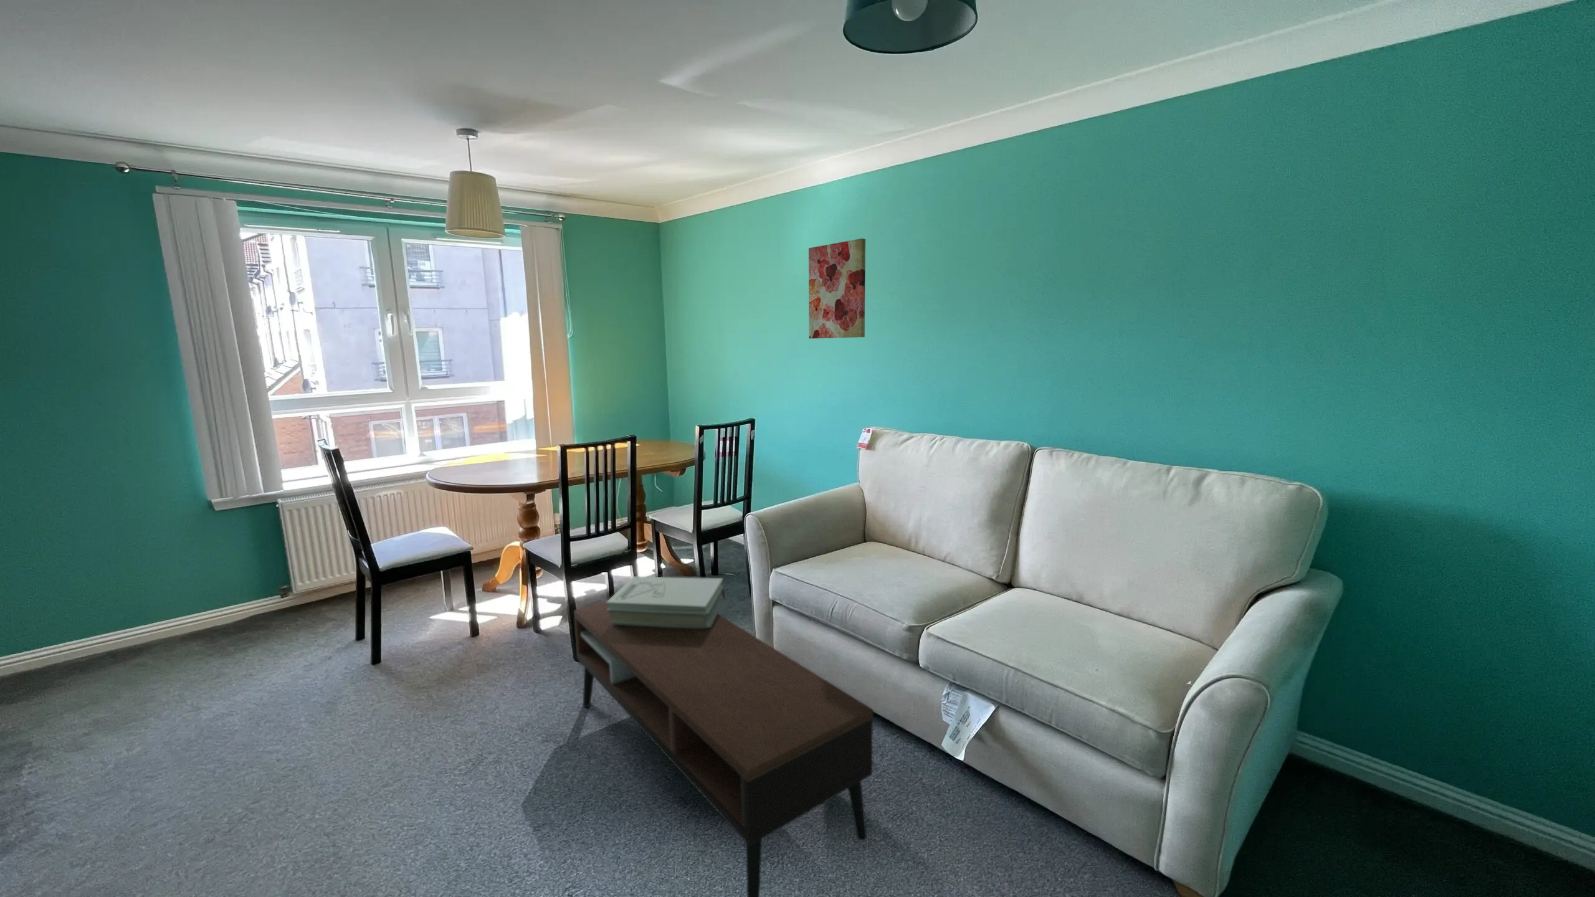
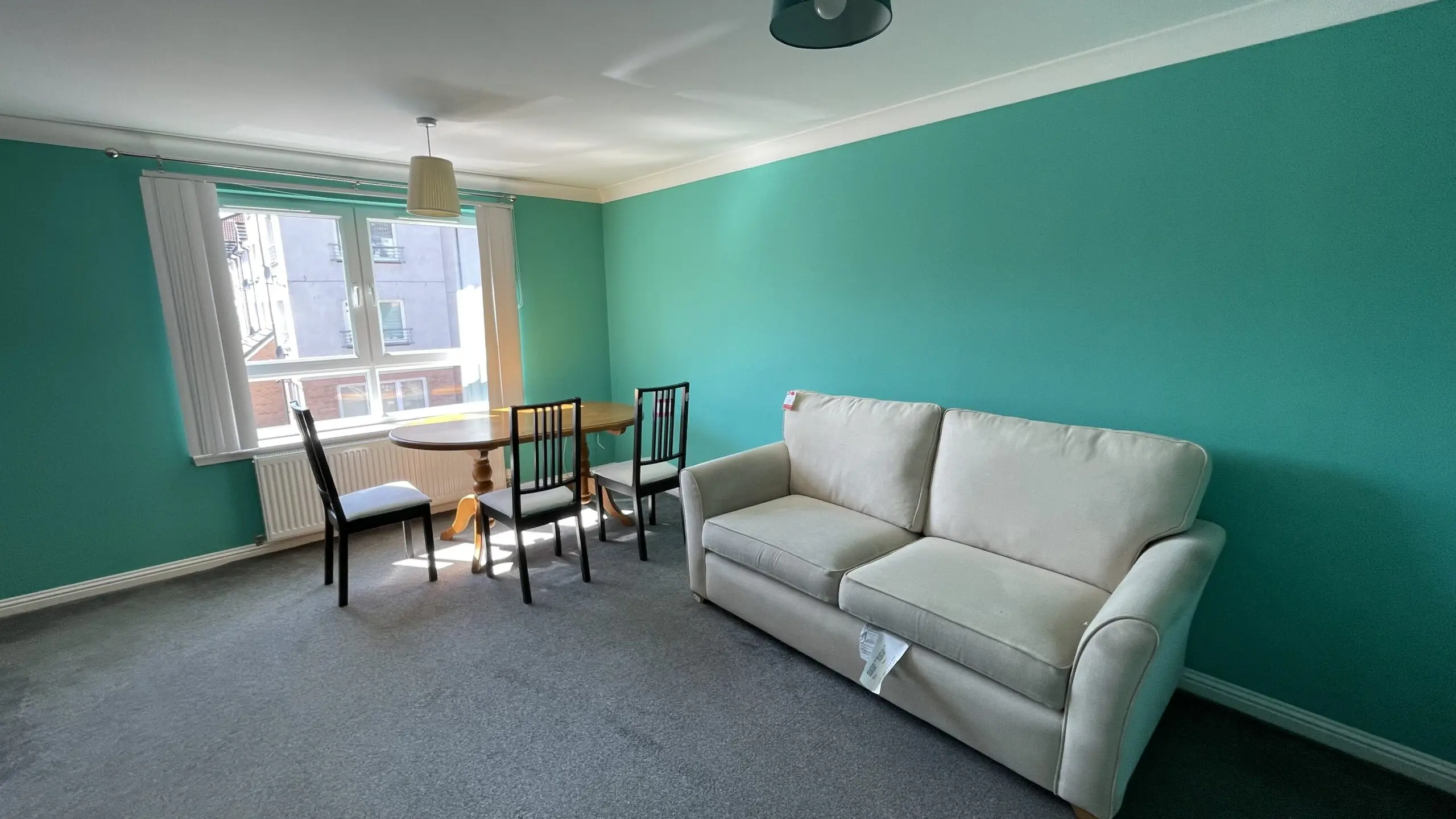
- books [606,576,726,629]
- coffee table [573,601,873,897]
- wall art [808,238,867,340]
